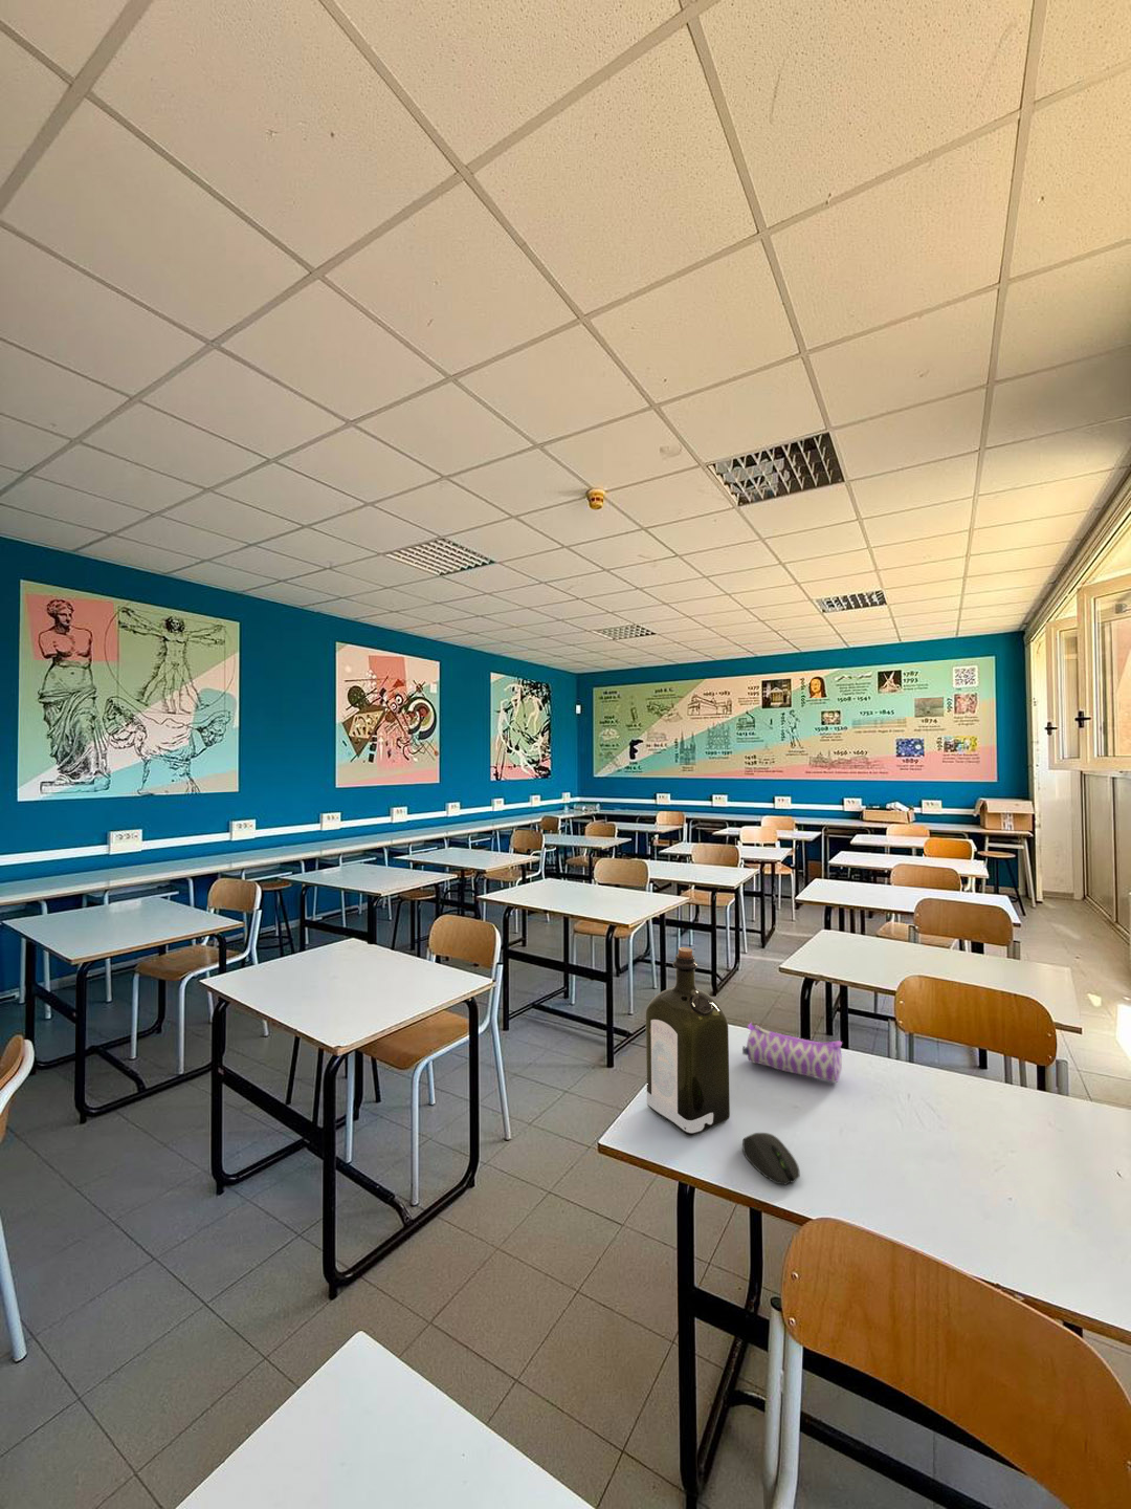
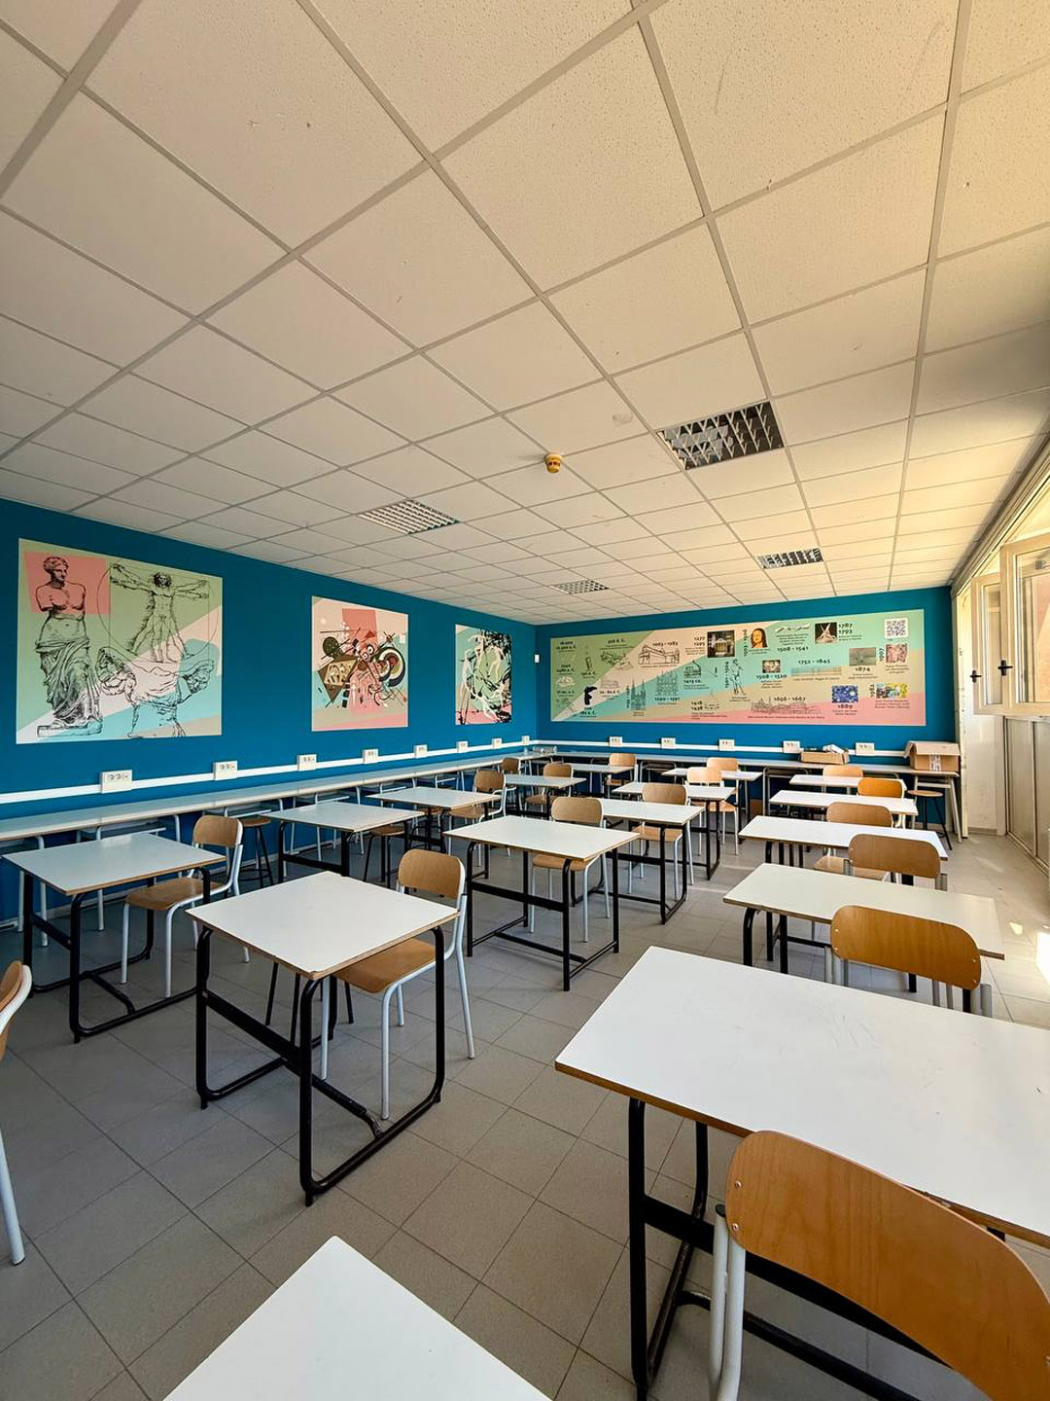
- liquor [645,946,731,1137]
- computer mouse [741,1132,801,1186]
- pencil case [741,1022,843,1084]
